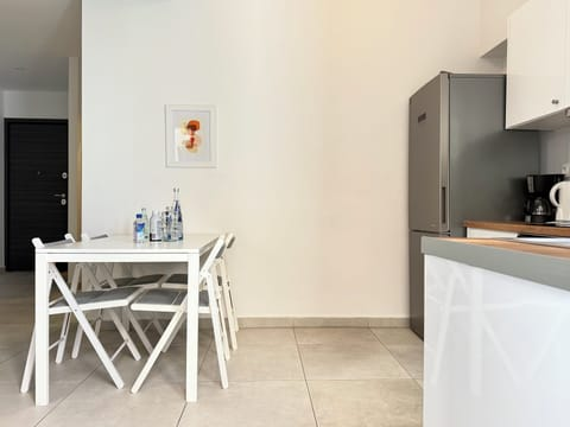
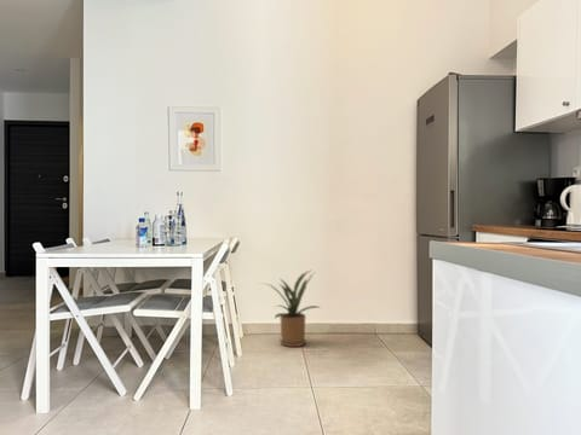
+ house plant [258,268,322,348]
